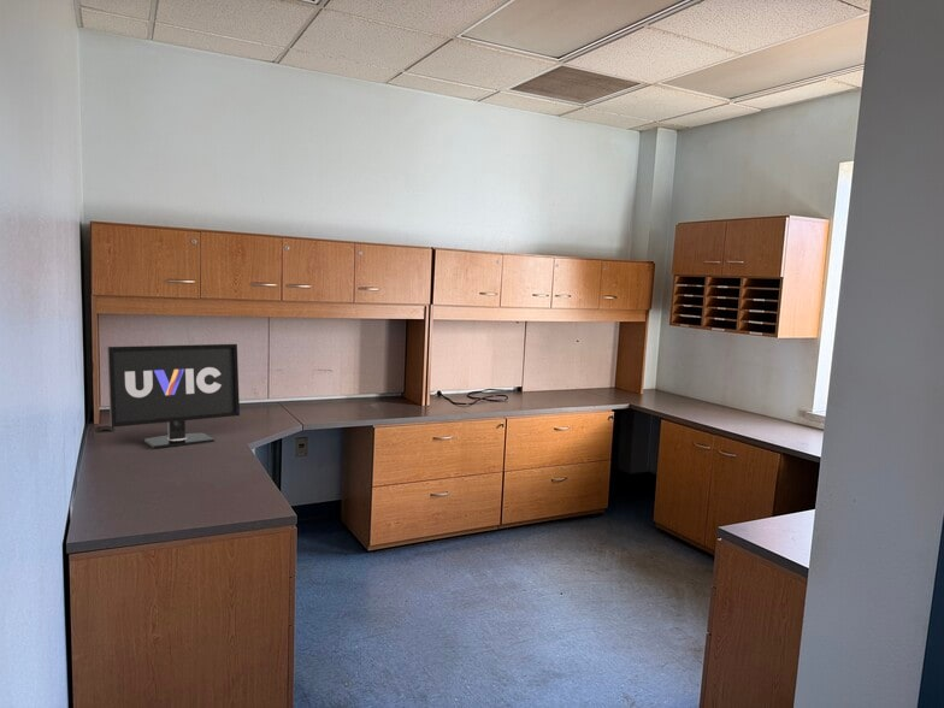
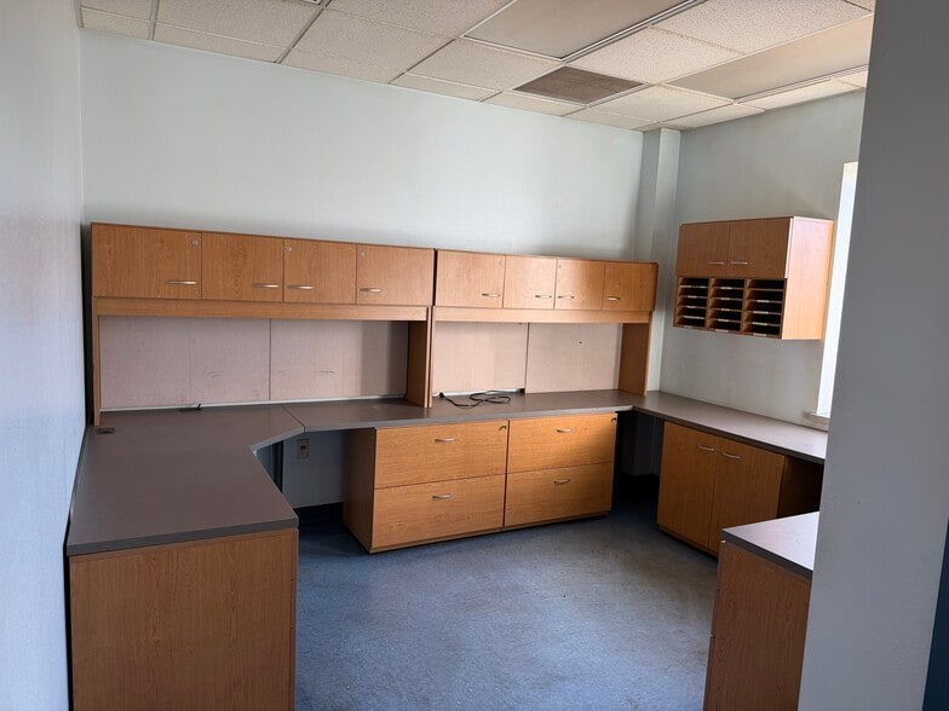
- monitor [106,343,241,449]
